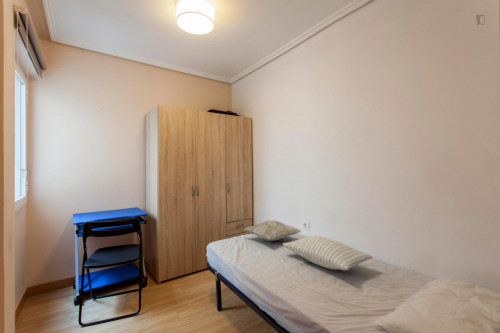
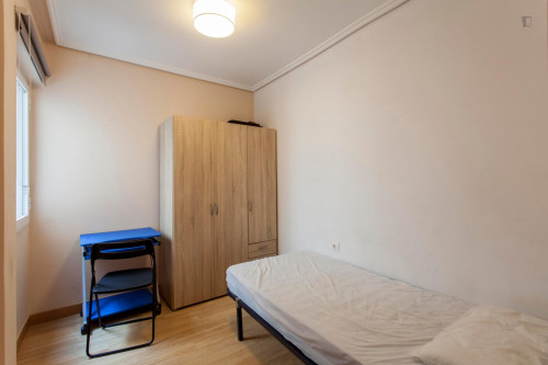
- pillow [282,235,374,271]
- decorative pillow [243,219,302,242]
